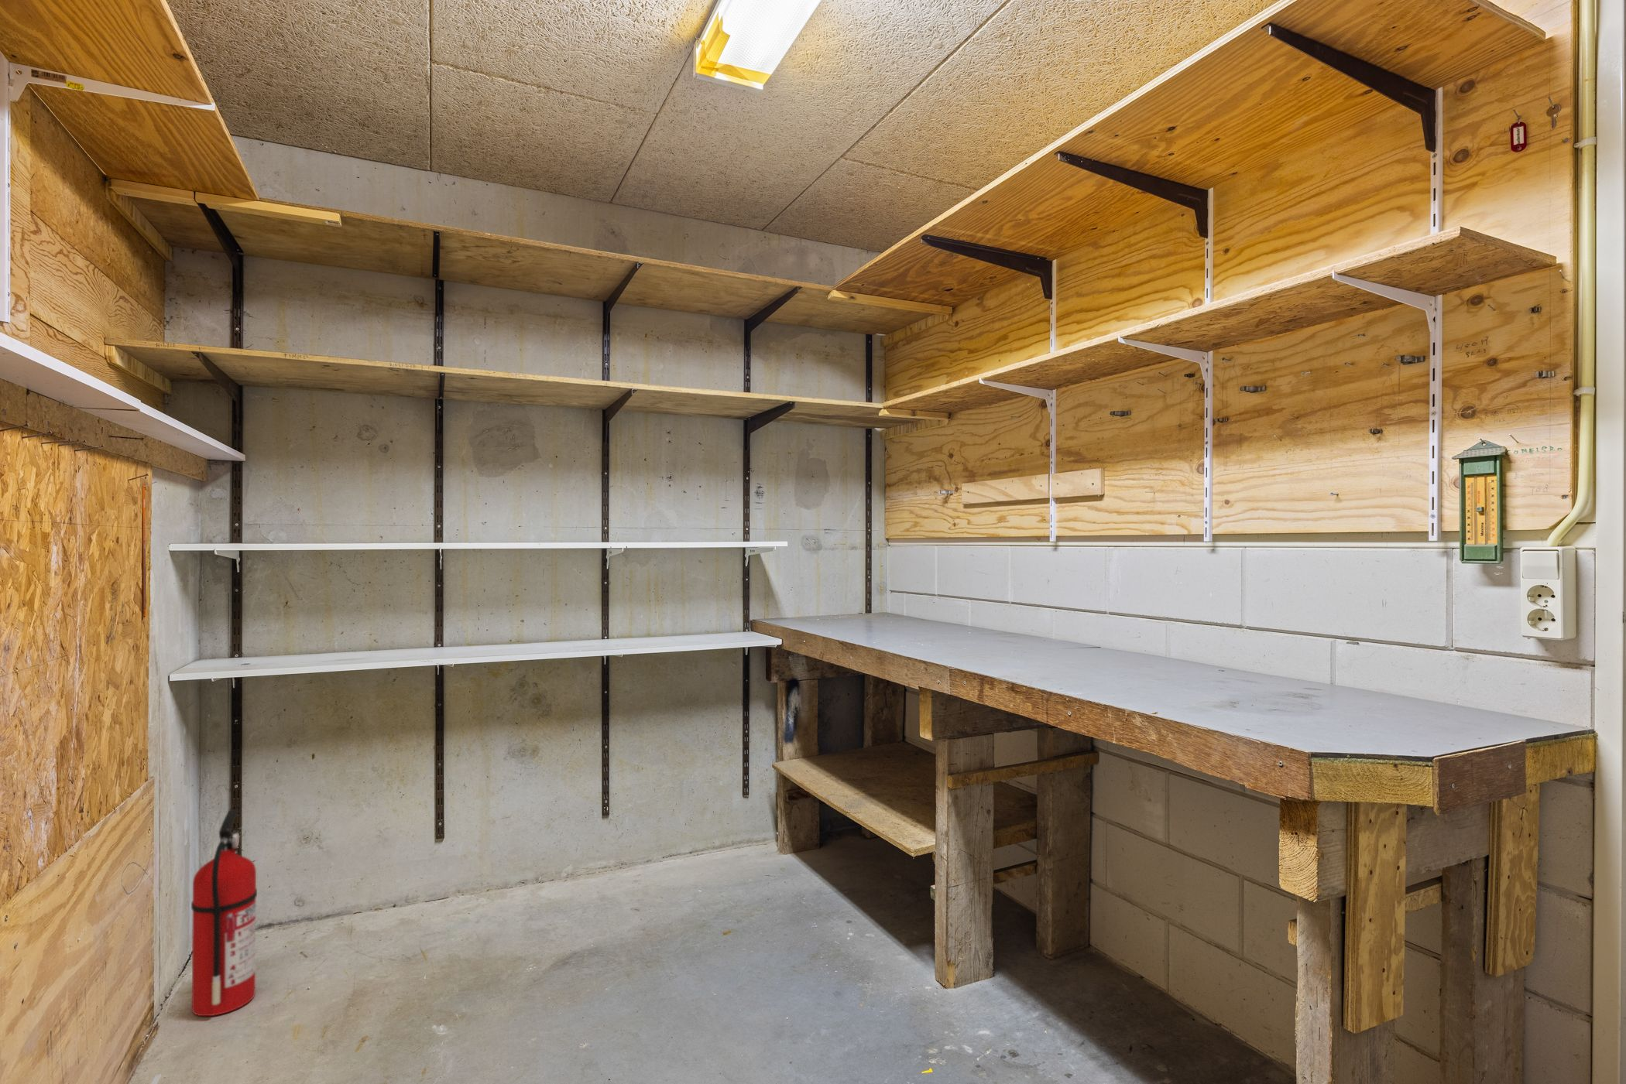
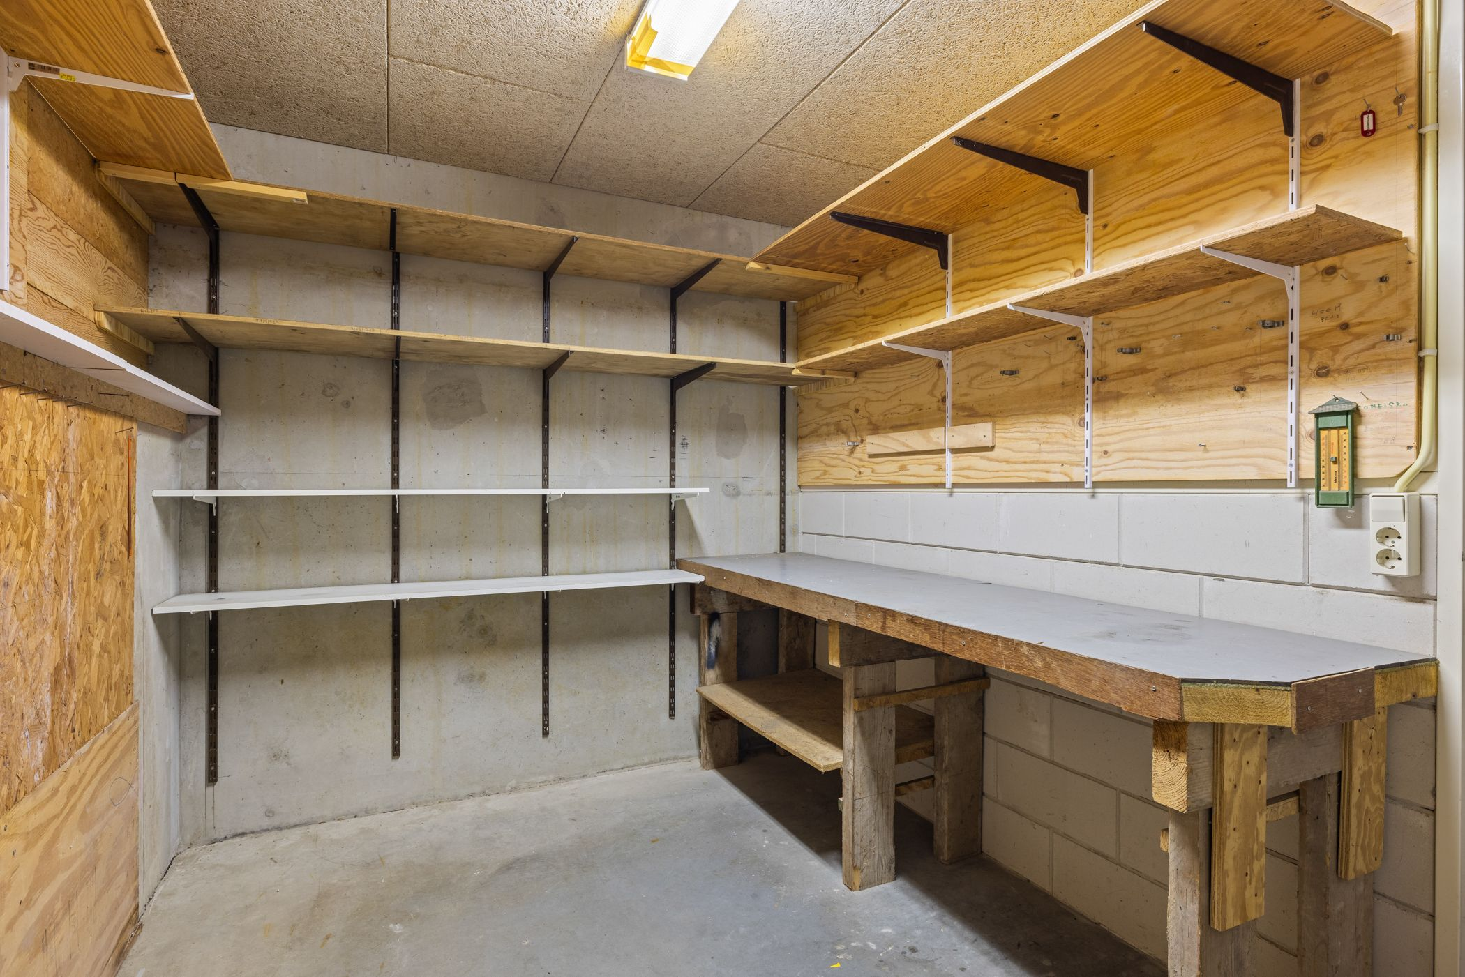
- fire extinguisher [190,808,258,1016]
